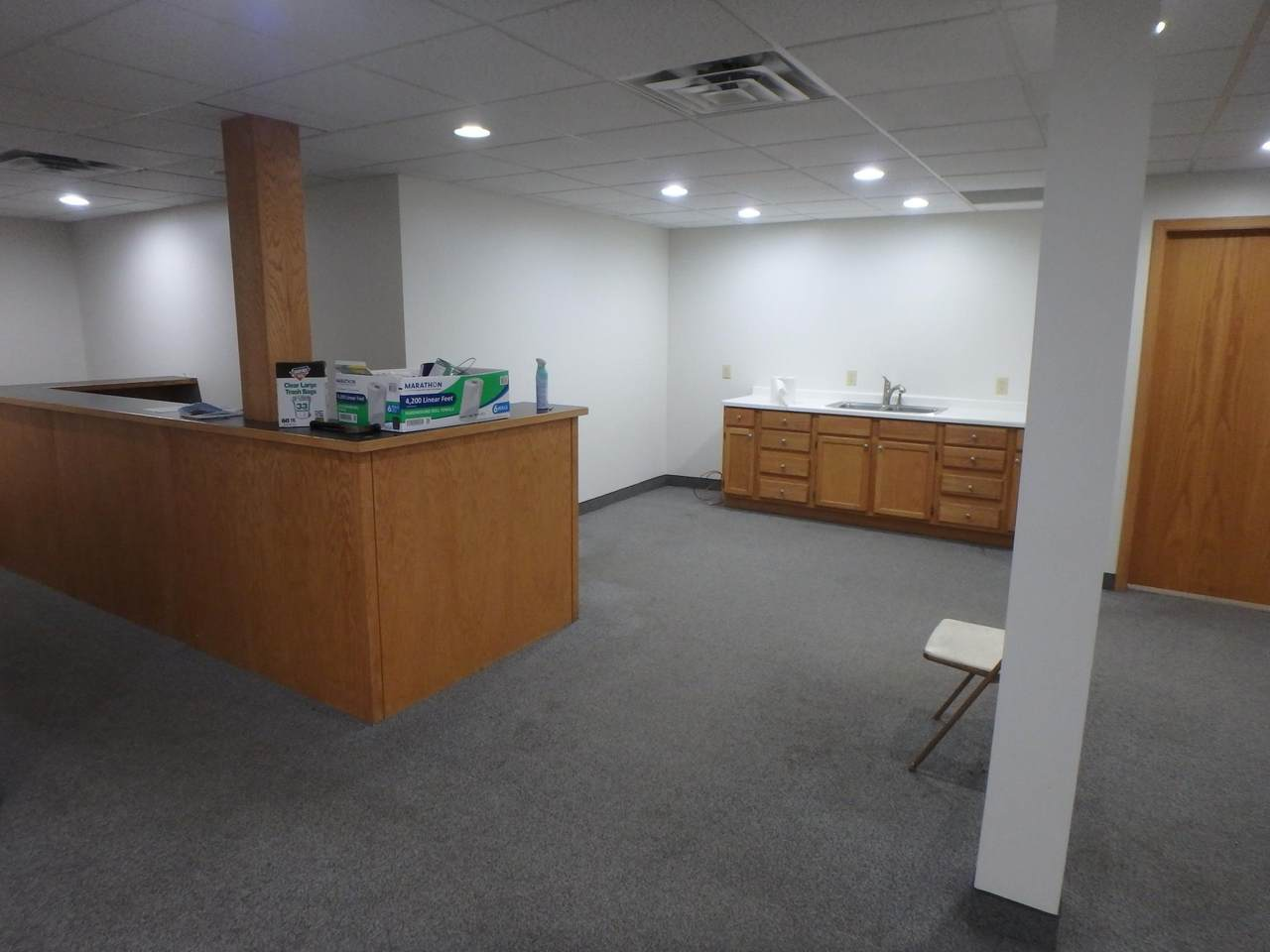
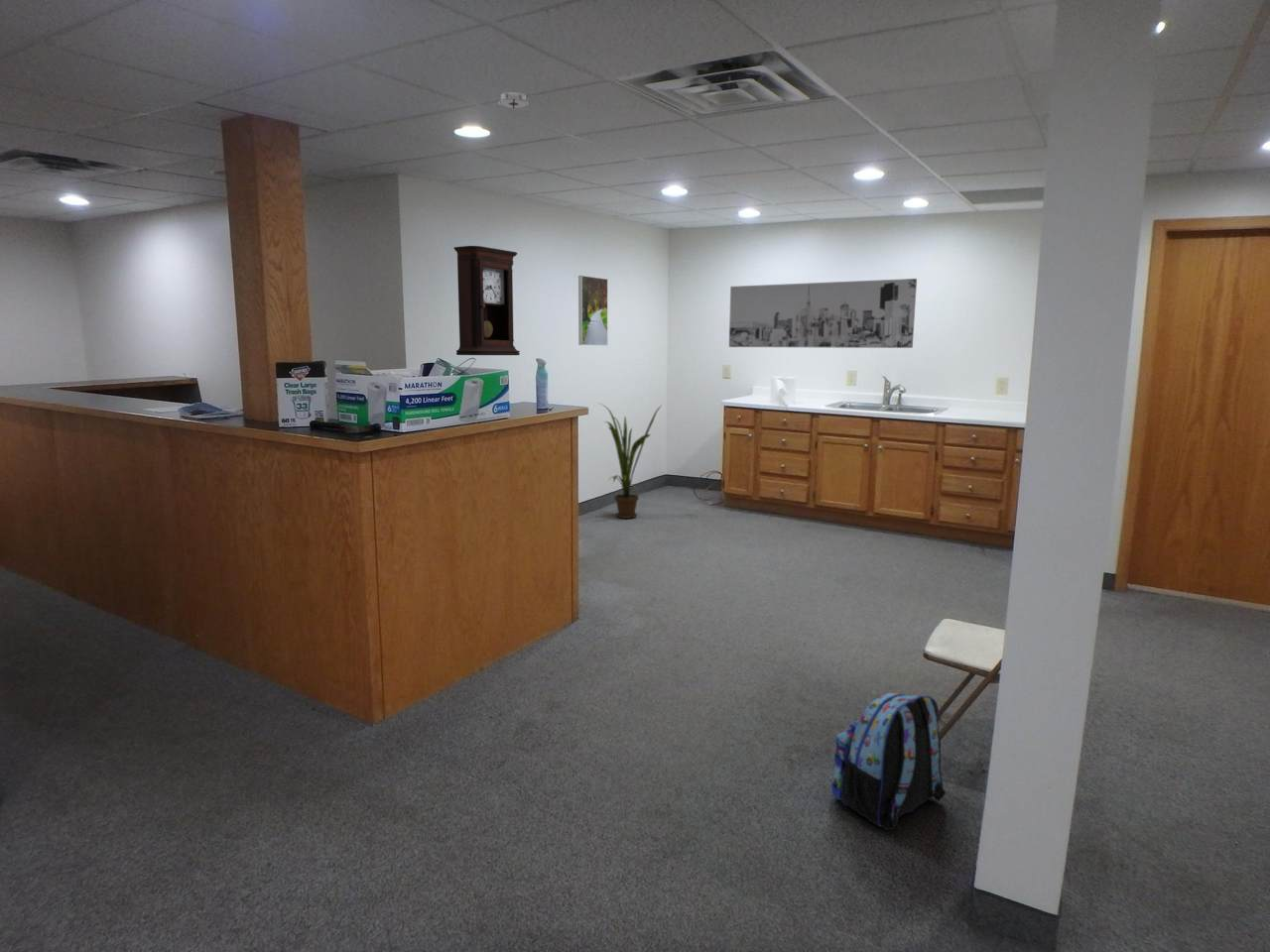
+ pendulum clock [453,245,521,356]
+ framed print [577,275,609,346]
+ house plant [597,402,662,520]
+ smoke detector [496,91,530,109]
+ backpack [830,692,947,831]
+ wall art [728,278,918,349]
